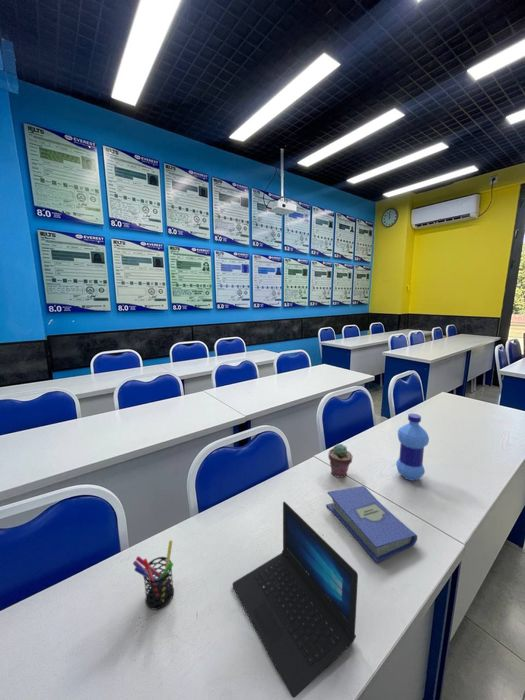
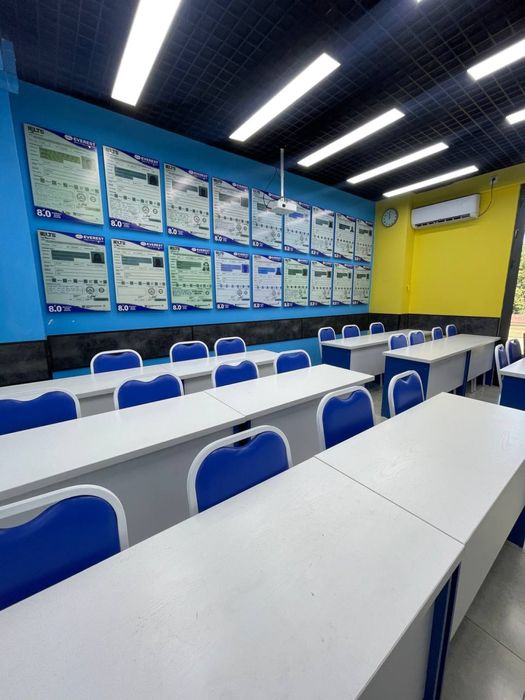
- pen holder [132,539,175,611]
- hardcover book [325,485,418,564]
- laptop [232,501,359,699]
- water bottle [395,413,430,481]
- potted succulent [327,443,354,479]
